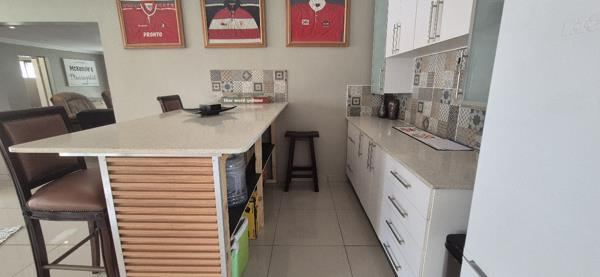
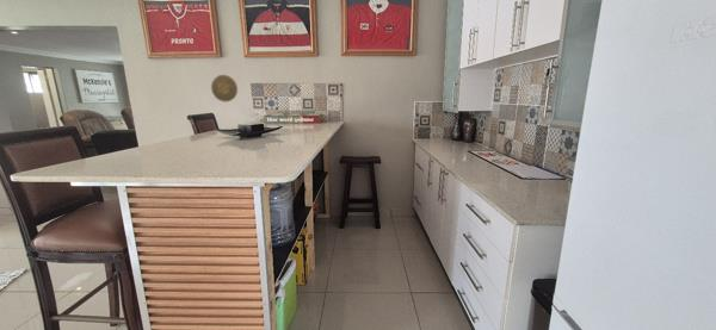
+ decorative plate [210,74,239,102]
